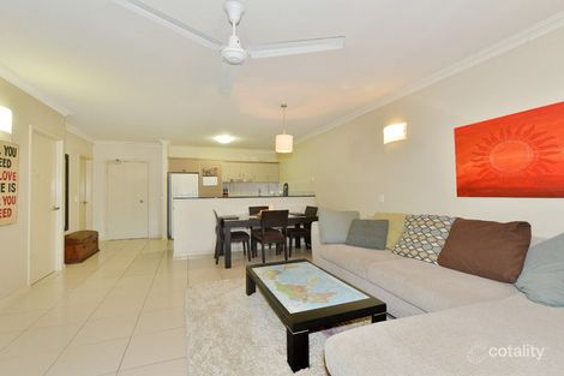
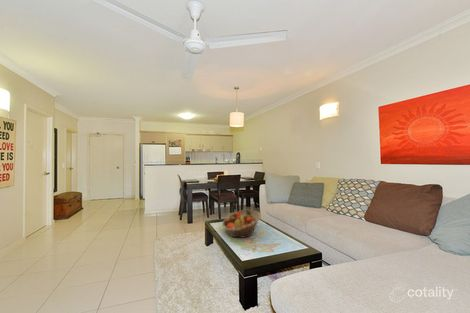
+ fruit basket [221,209,262,239]
